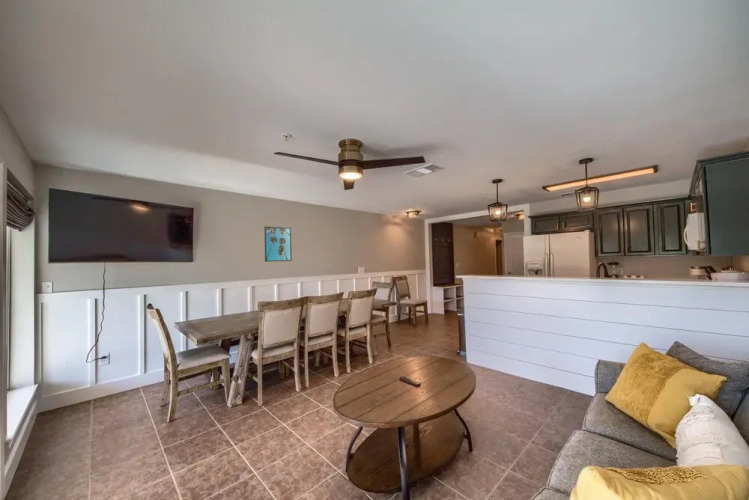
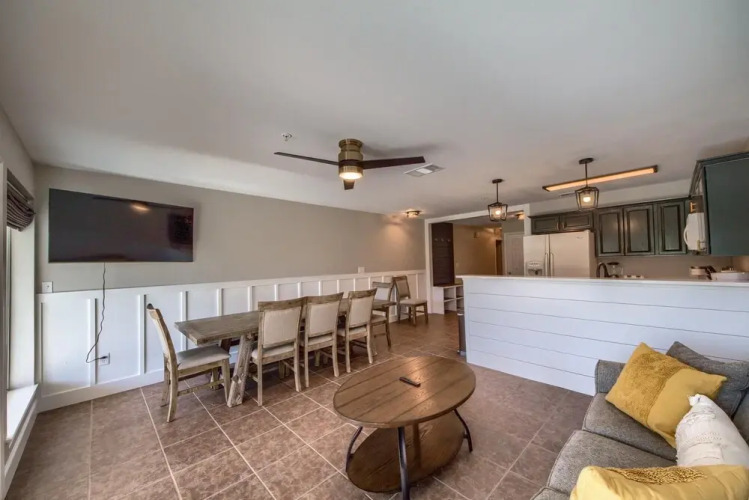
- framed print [264,225,293,263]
